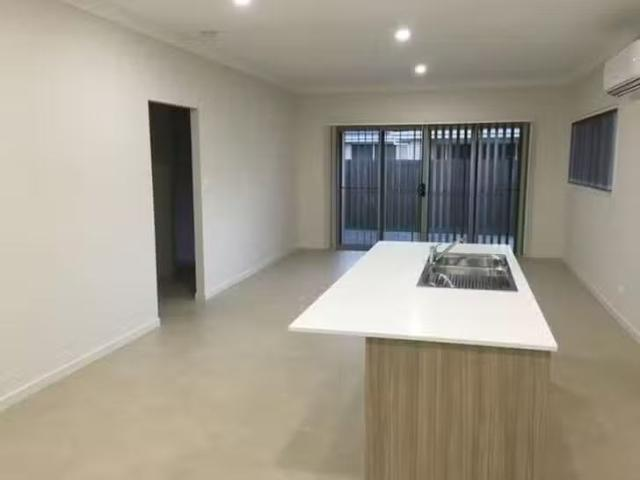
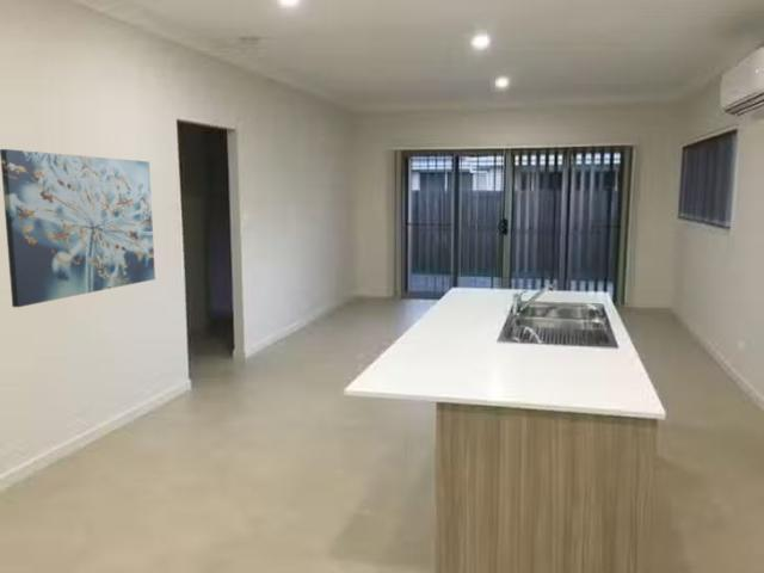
+ wall art [0,148,156,308]
